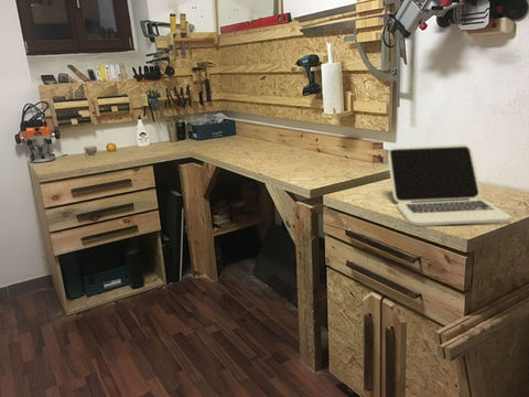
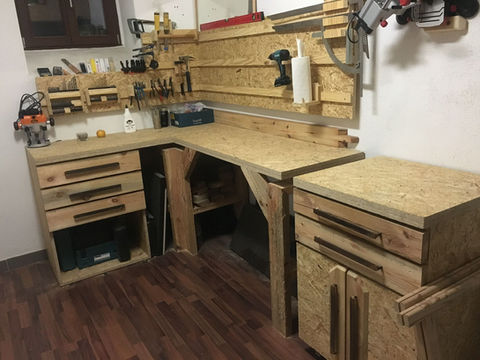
- laptop [387,143,512,227]
